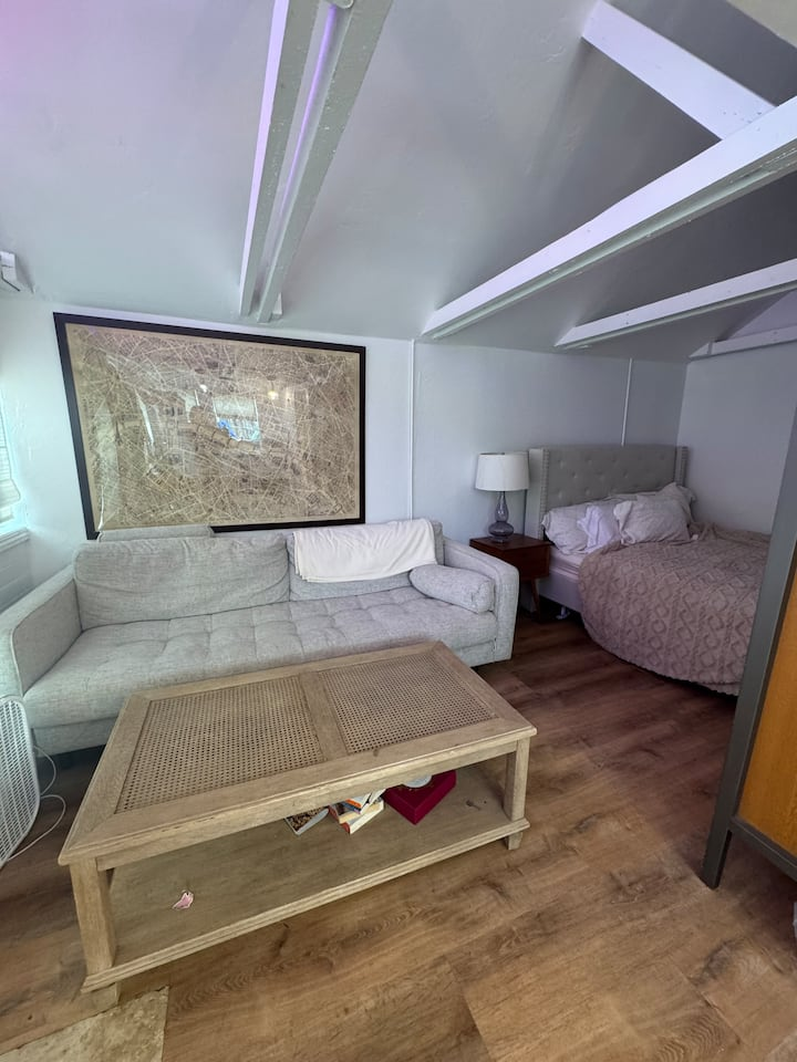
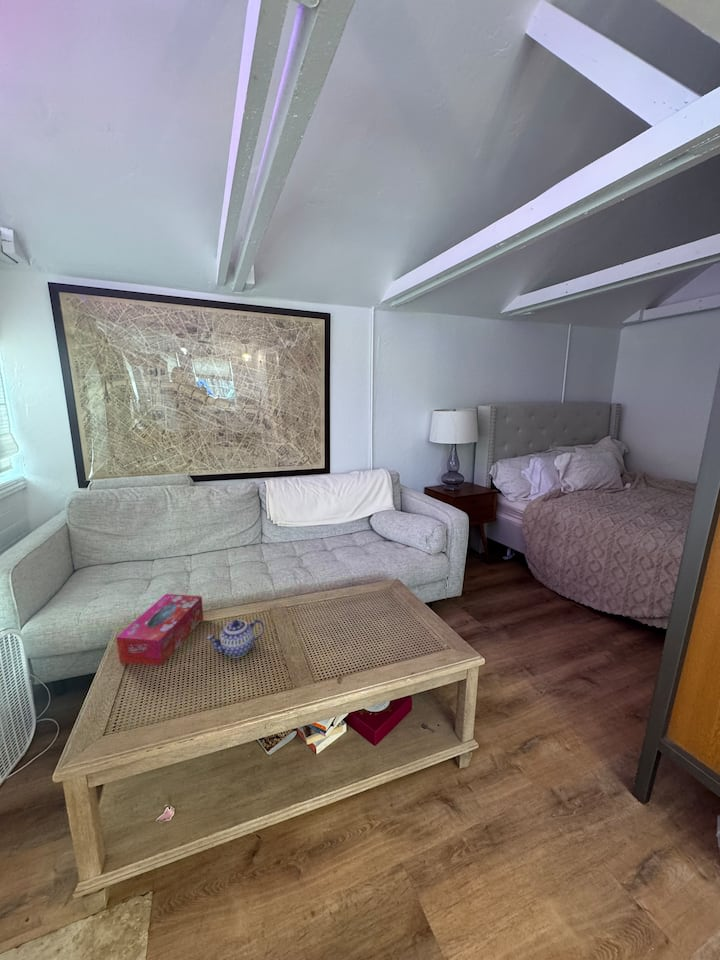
+ teapot [205,618,265,659]
+ tissue box [115,593,204,666]
